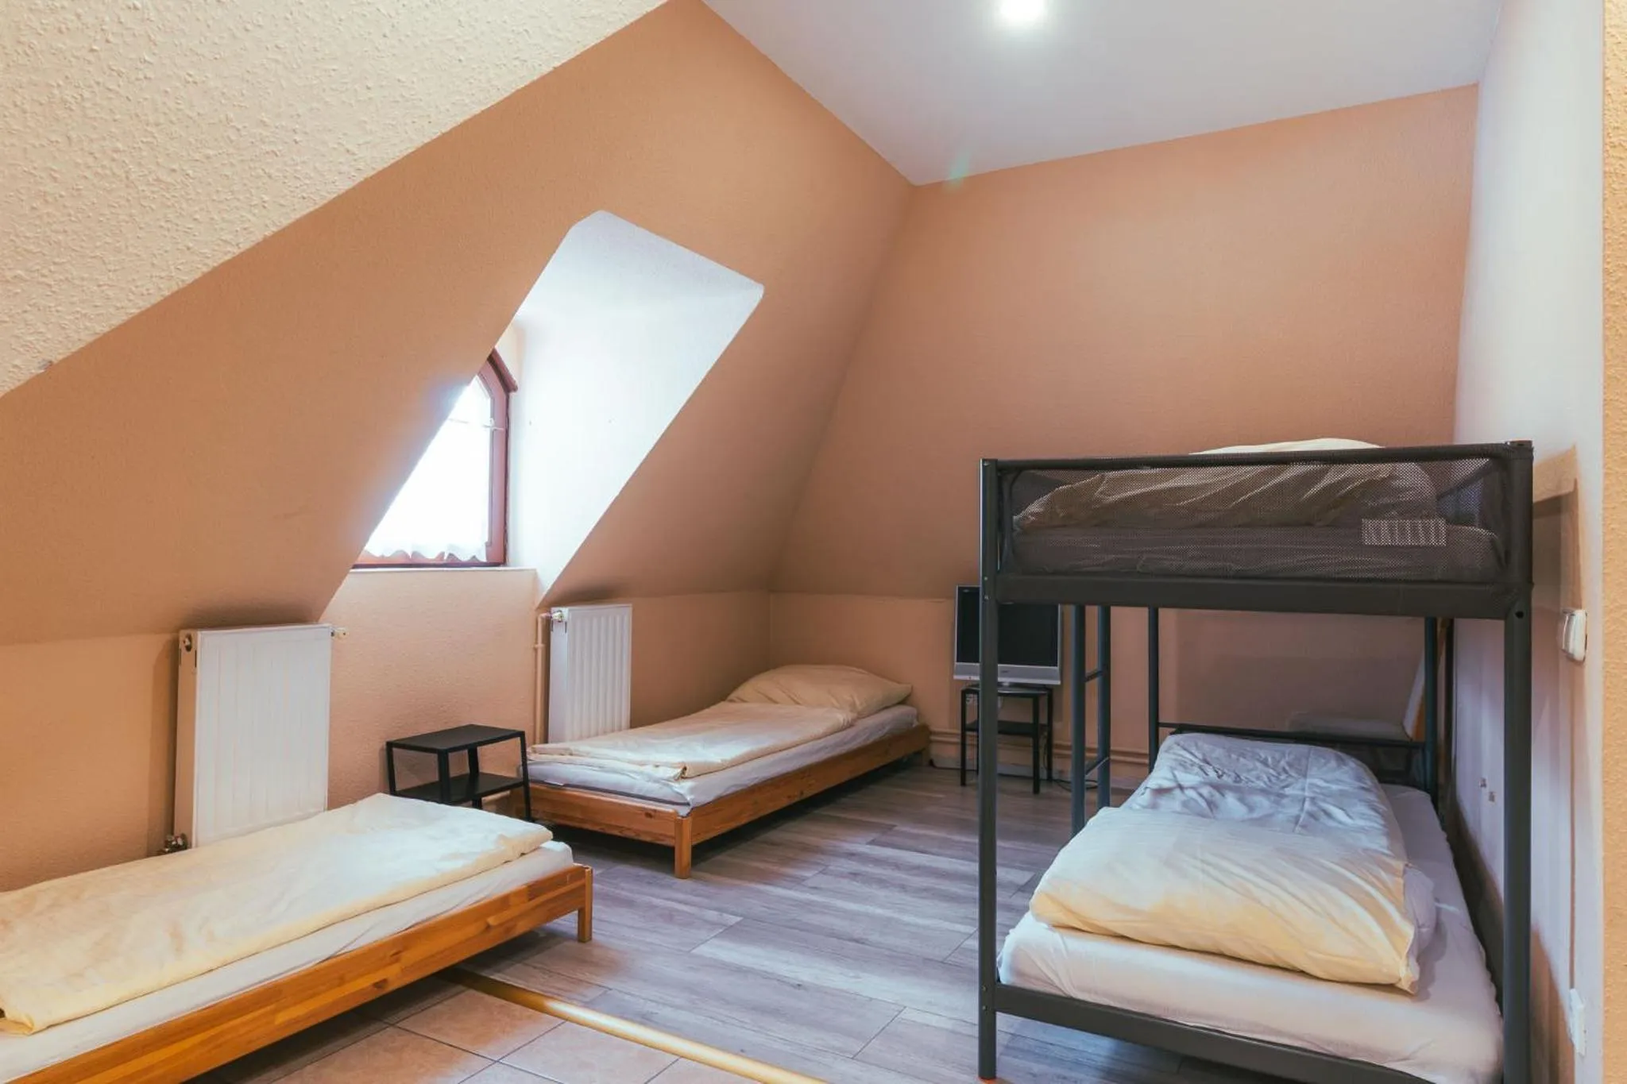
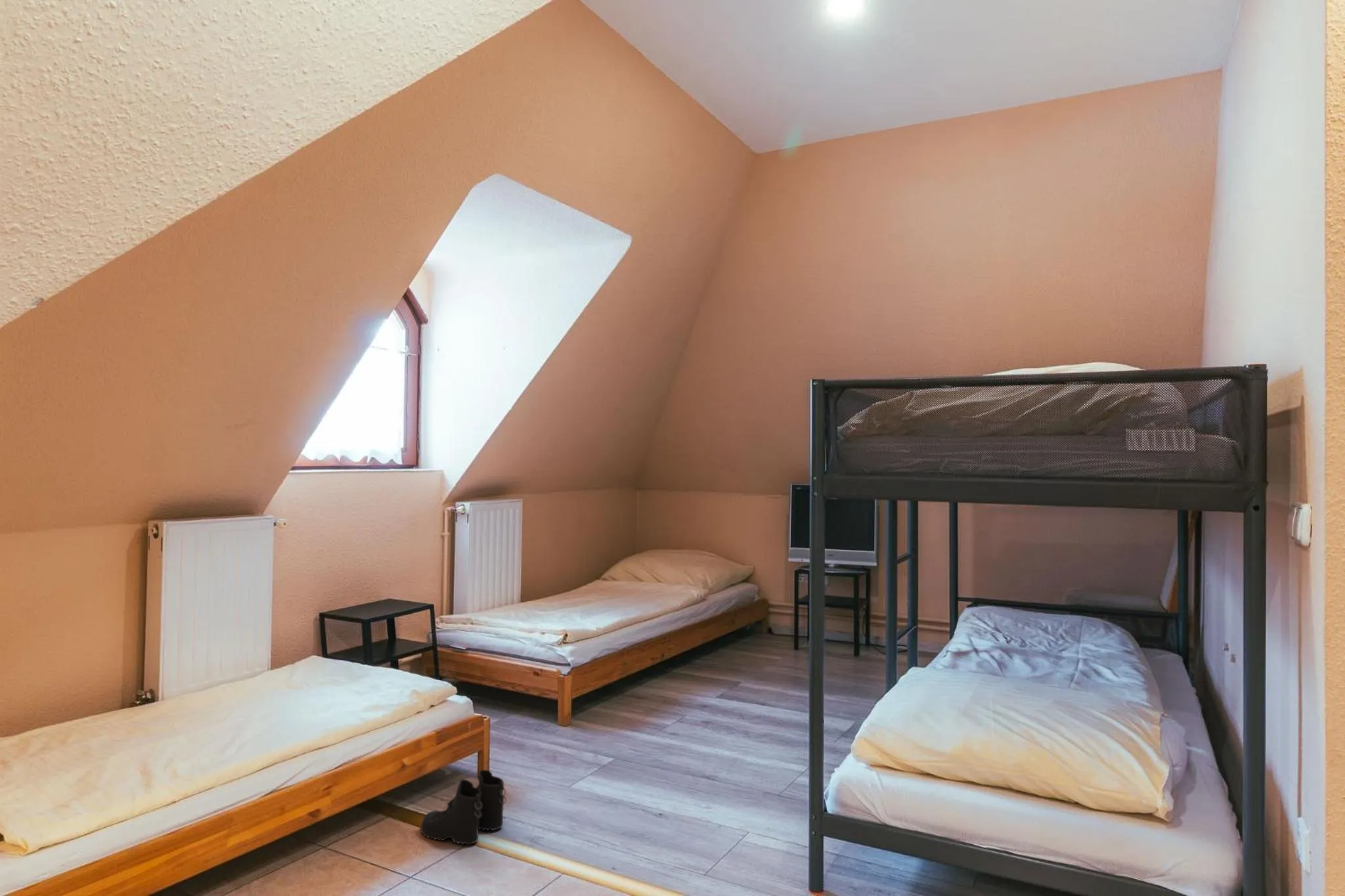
+ boots [420,769,507,845]
